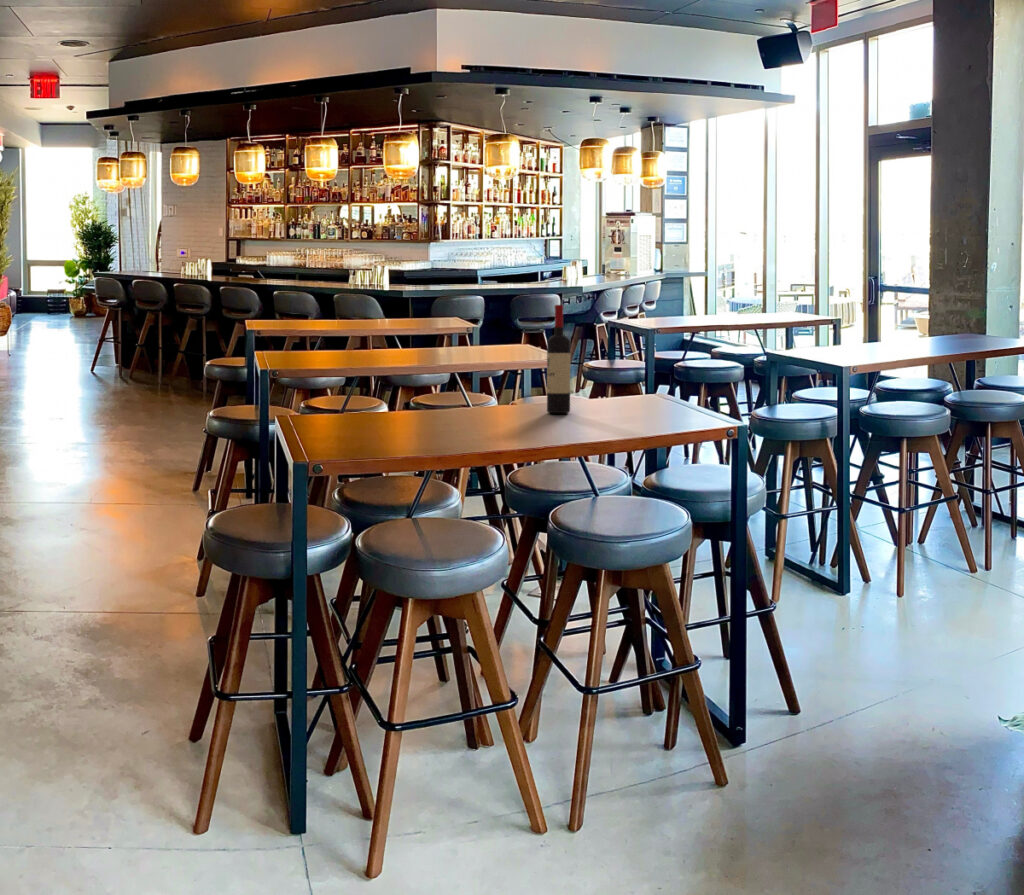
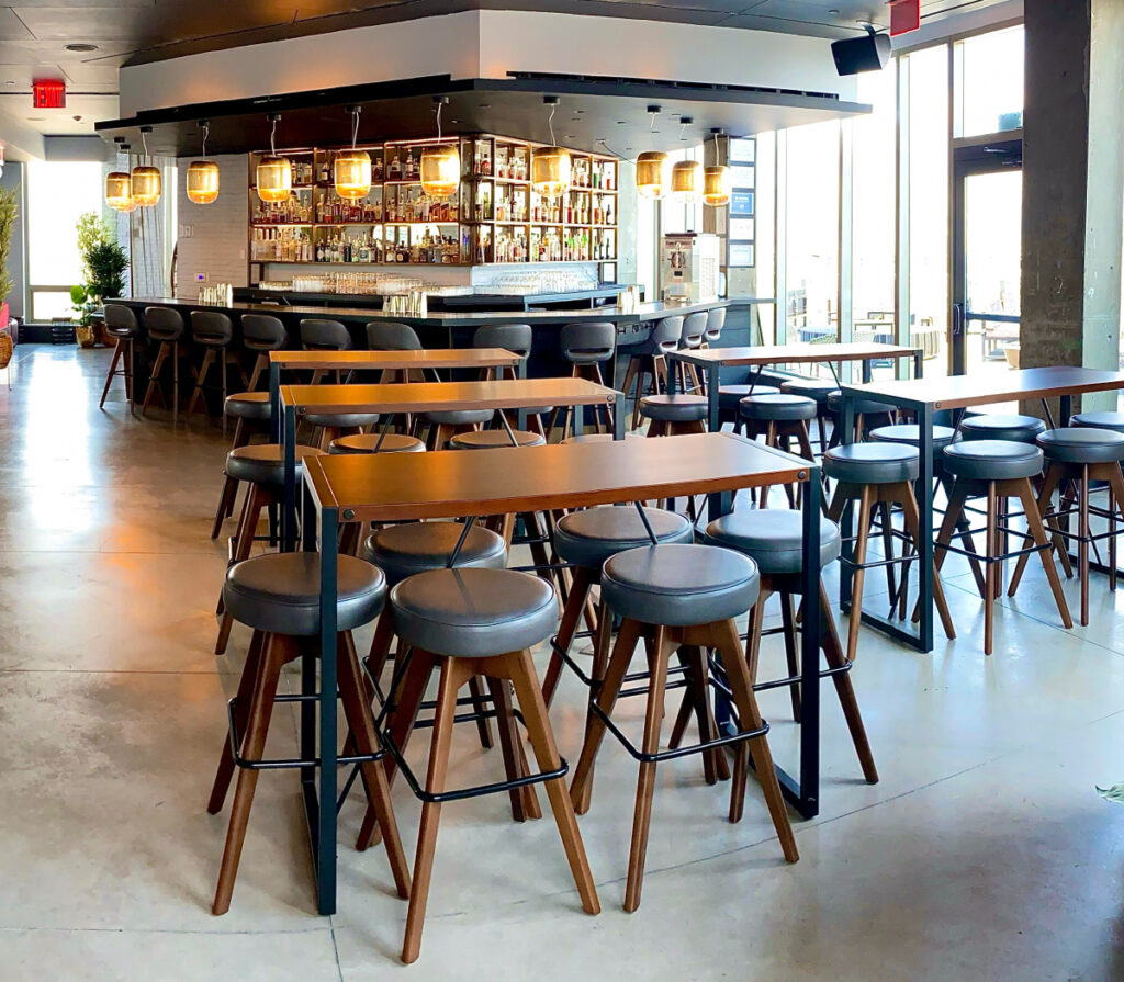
- wine bottle [546,304,572,414]
